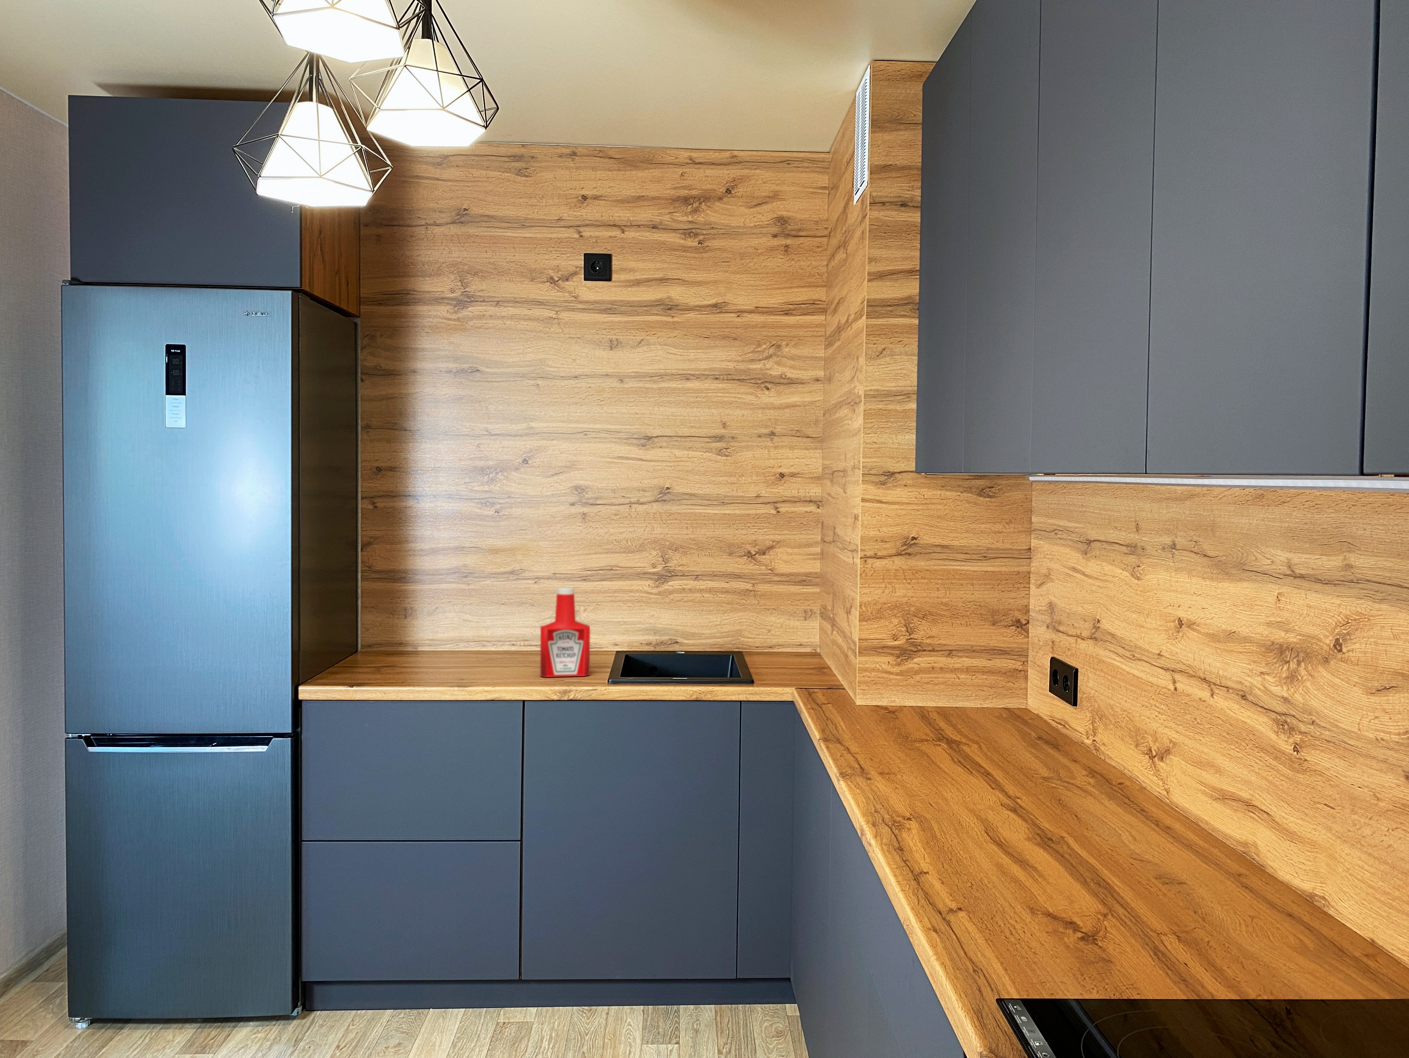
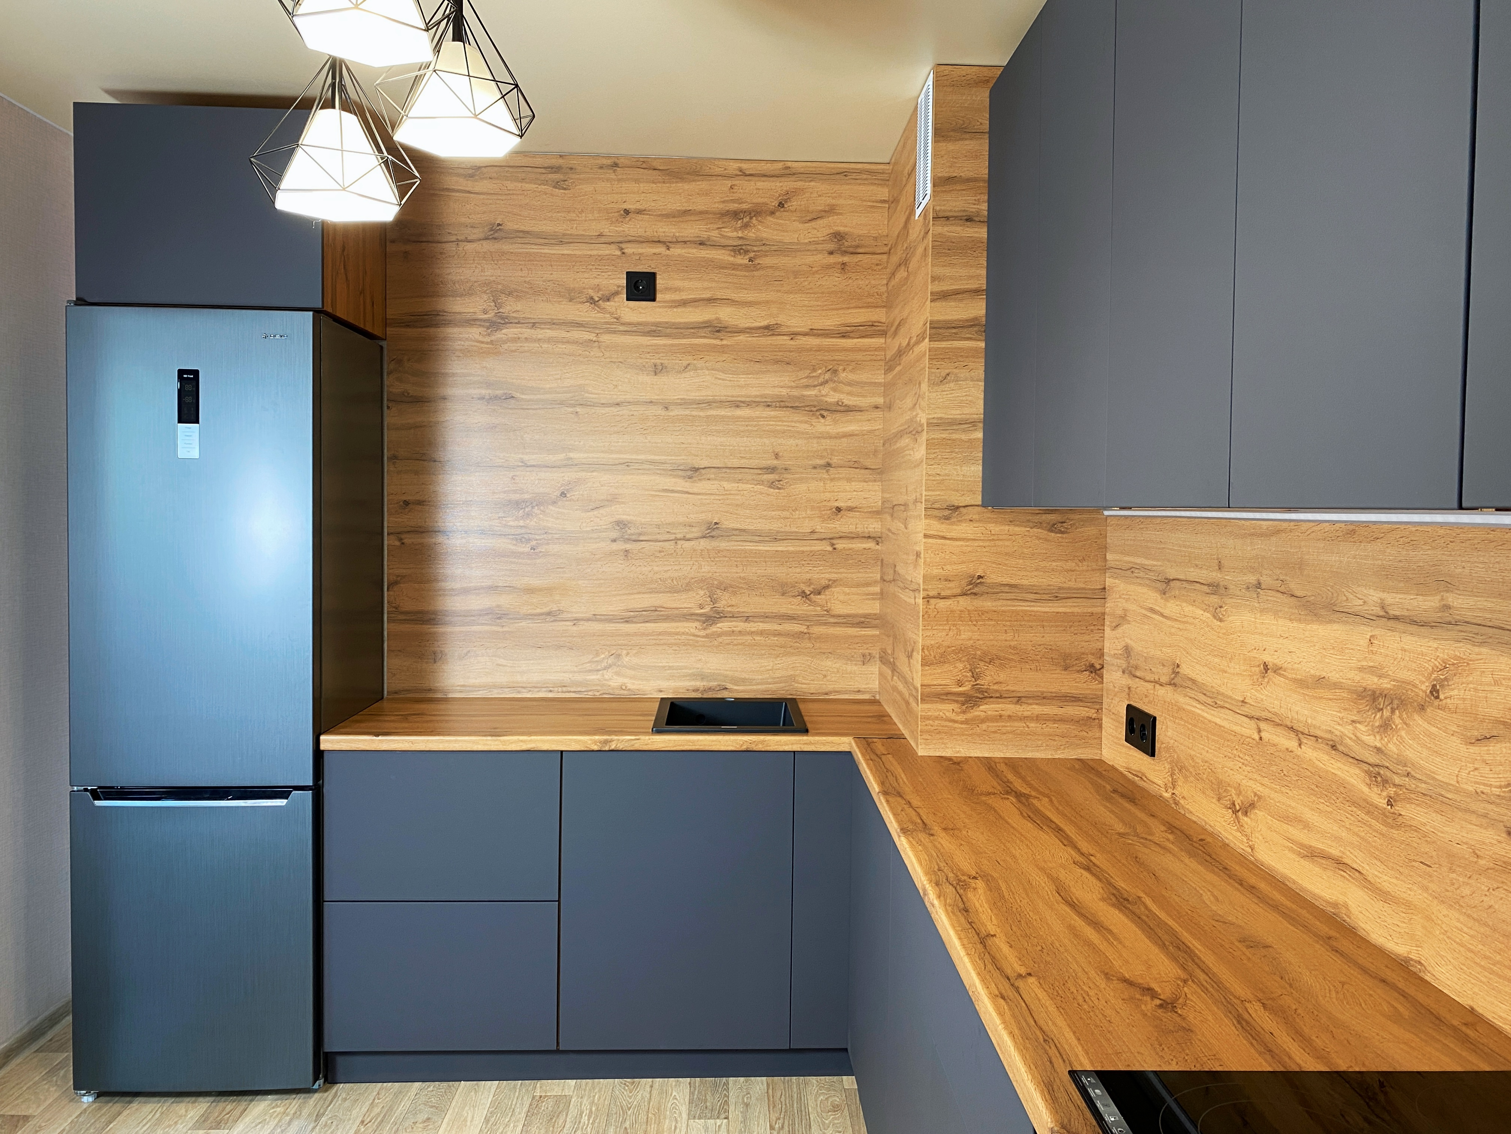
- soap bottle [540,587,590,678]
